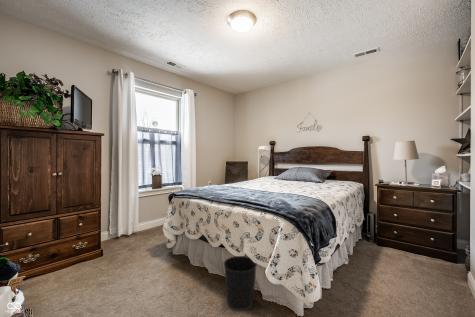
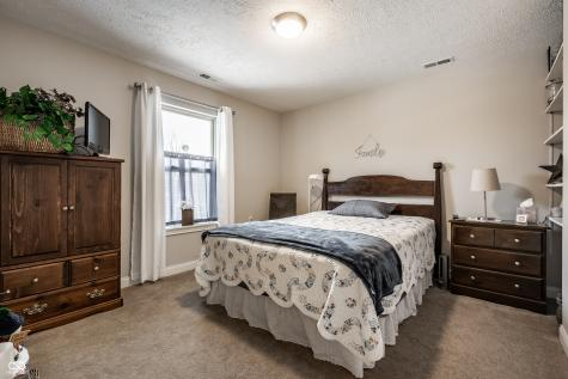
- wastebasket [222,255,258,312]
